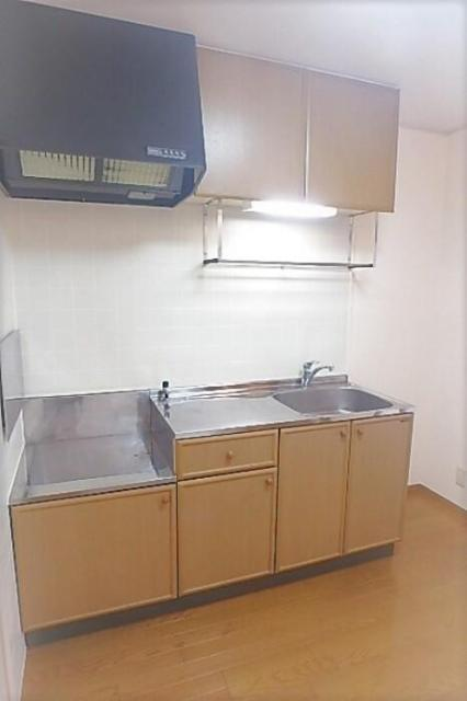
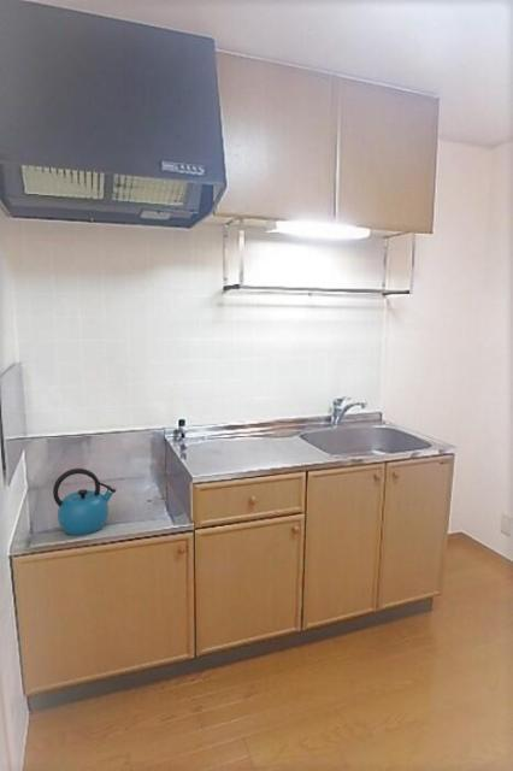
+ kettle [52,467,118,536]
